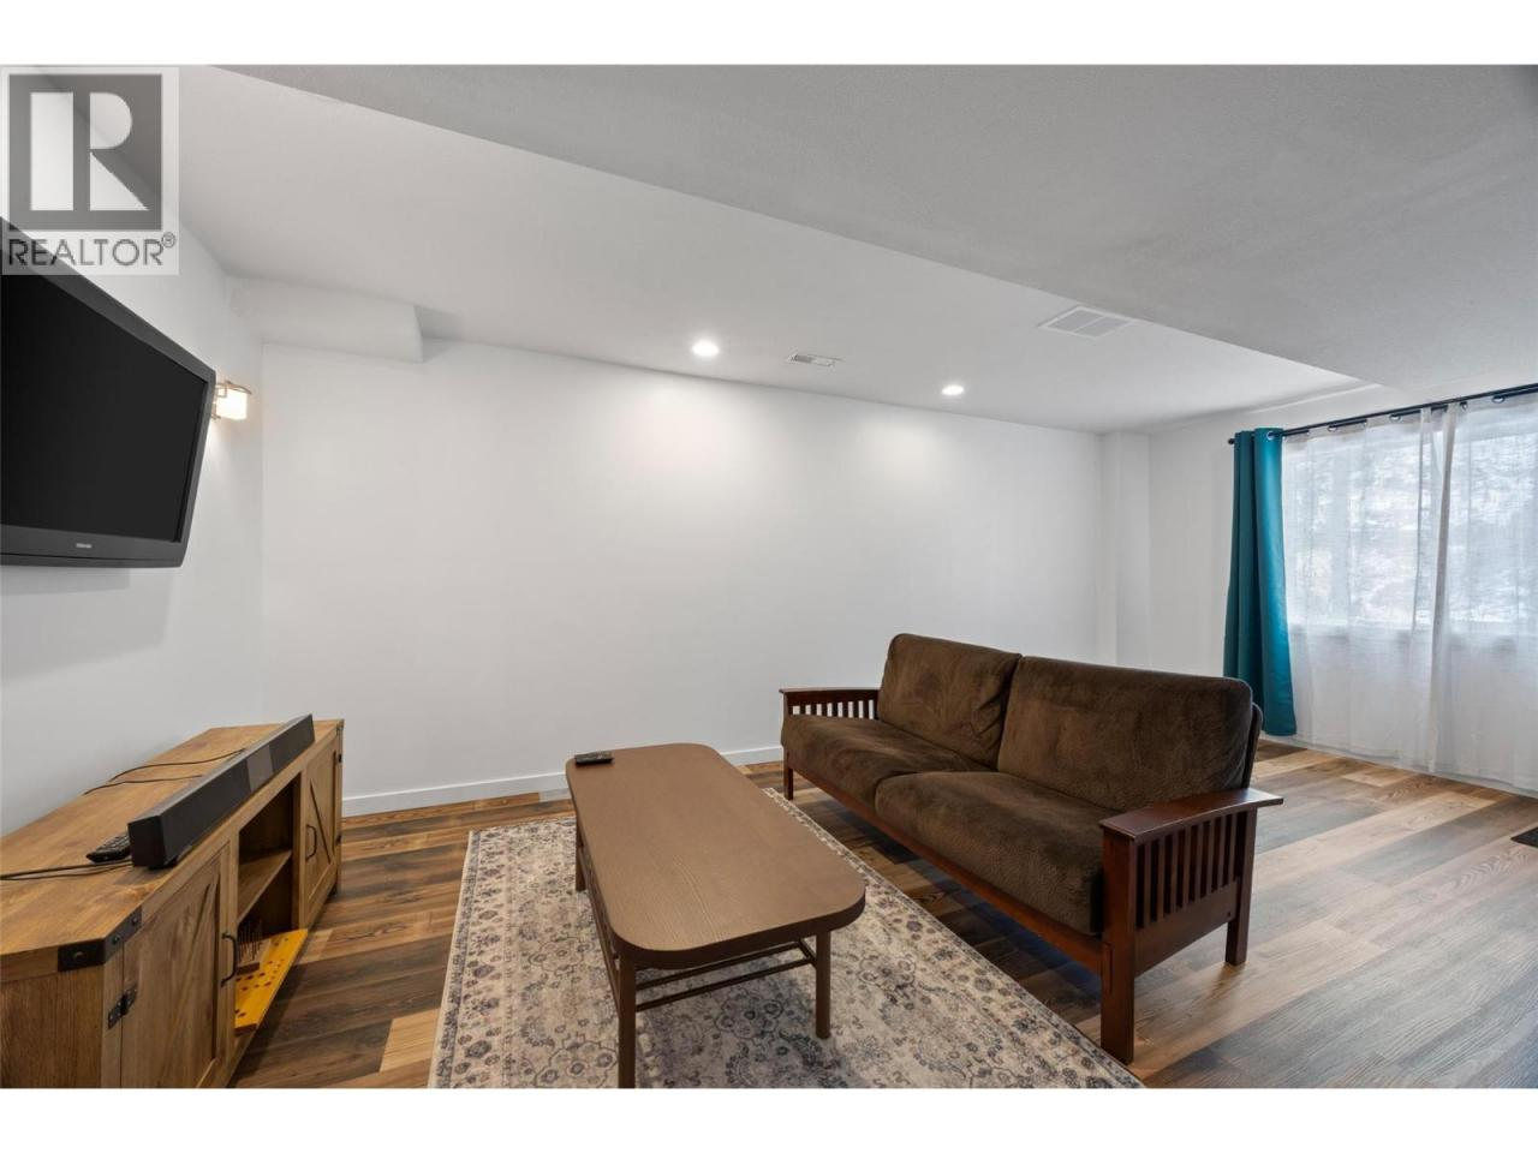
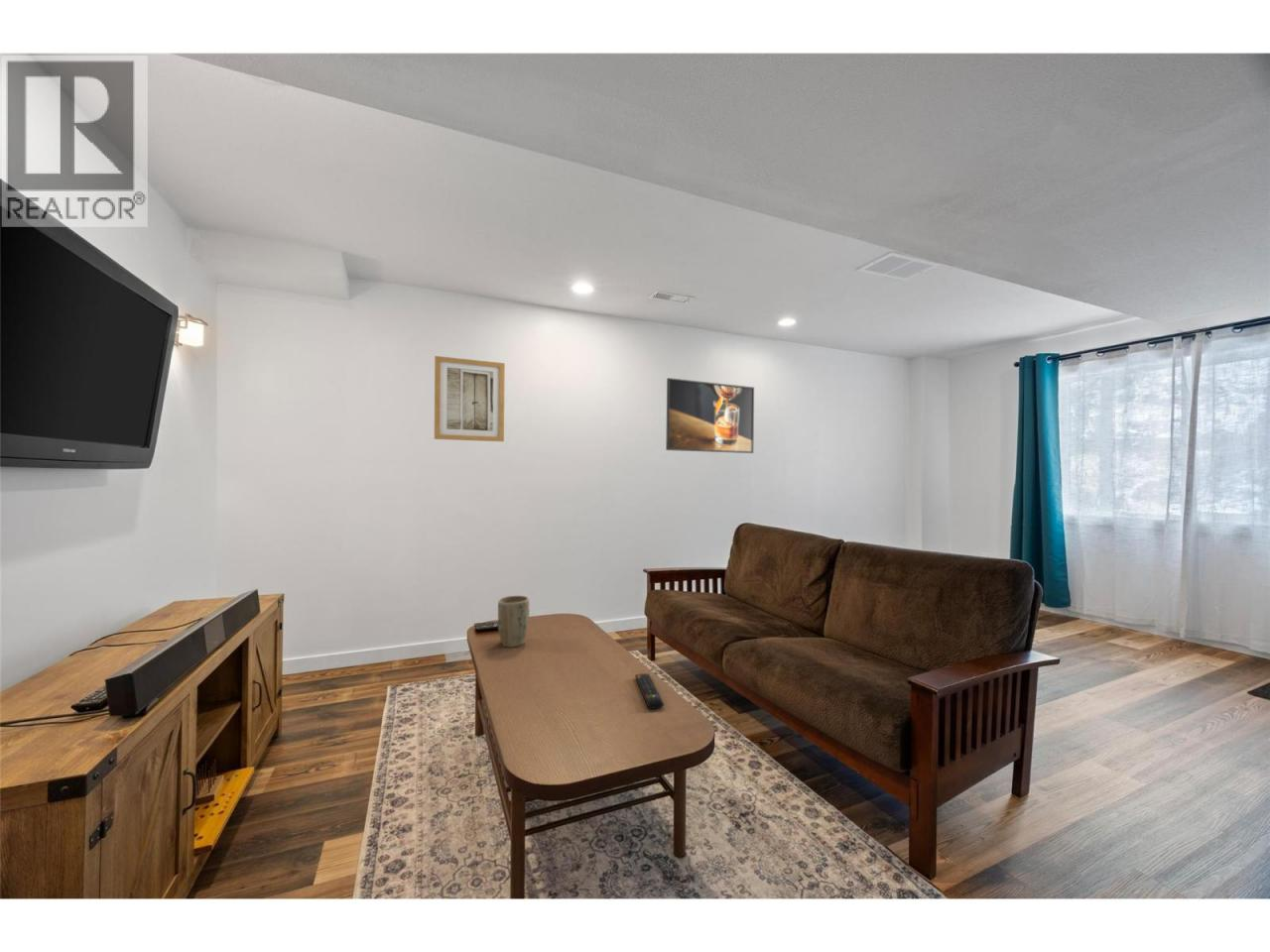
+ plant pot [497,594,531,649]
+ remote control [634,672,665,709]
+ wall art [434,355,506,442]
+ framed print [665,377,755,454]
